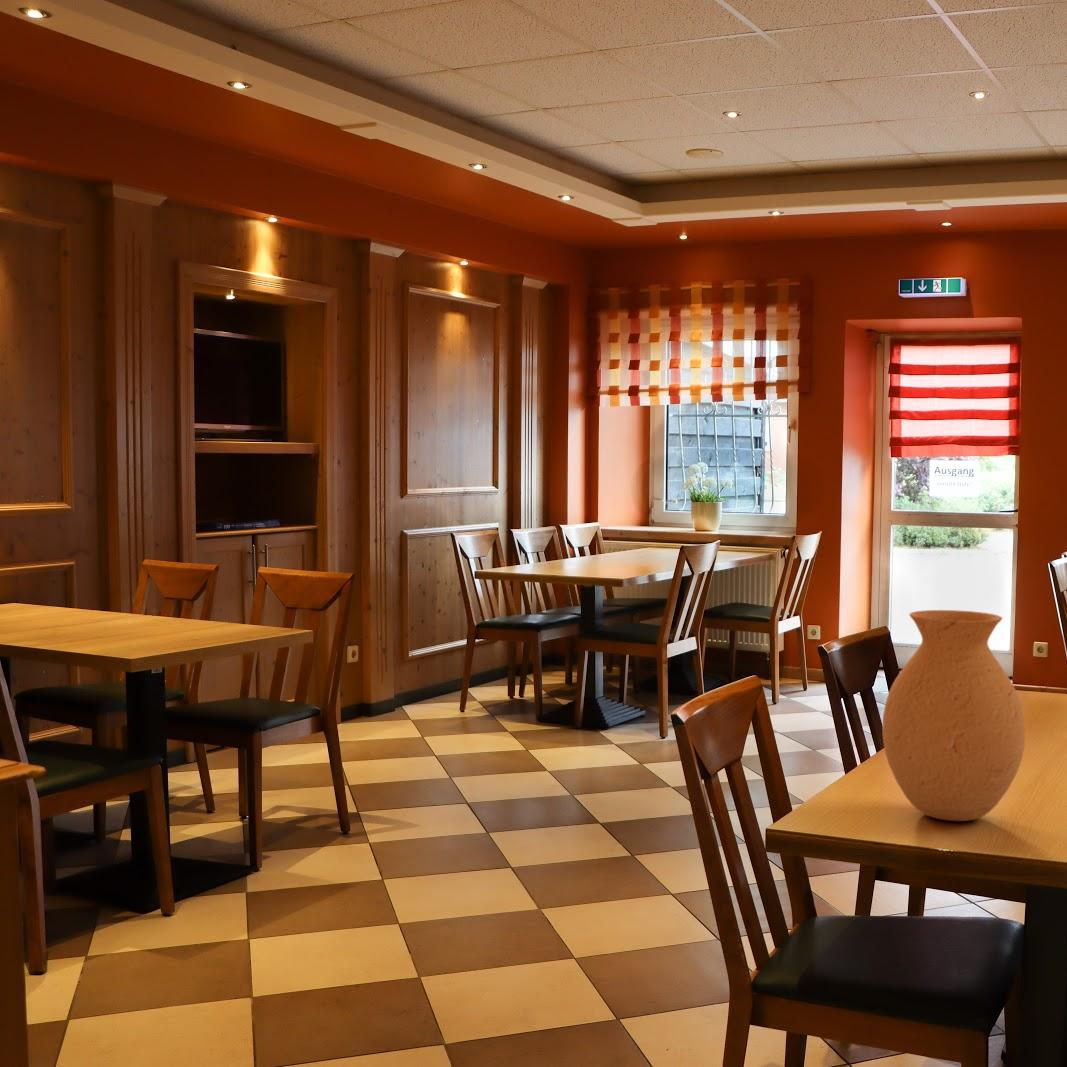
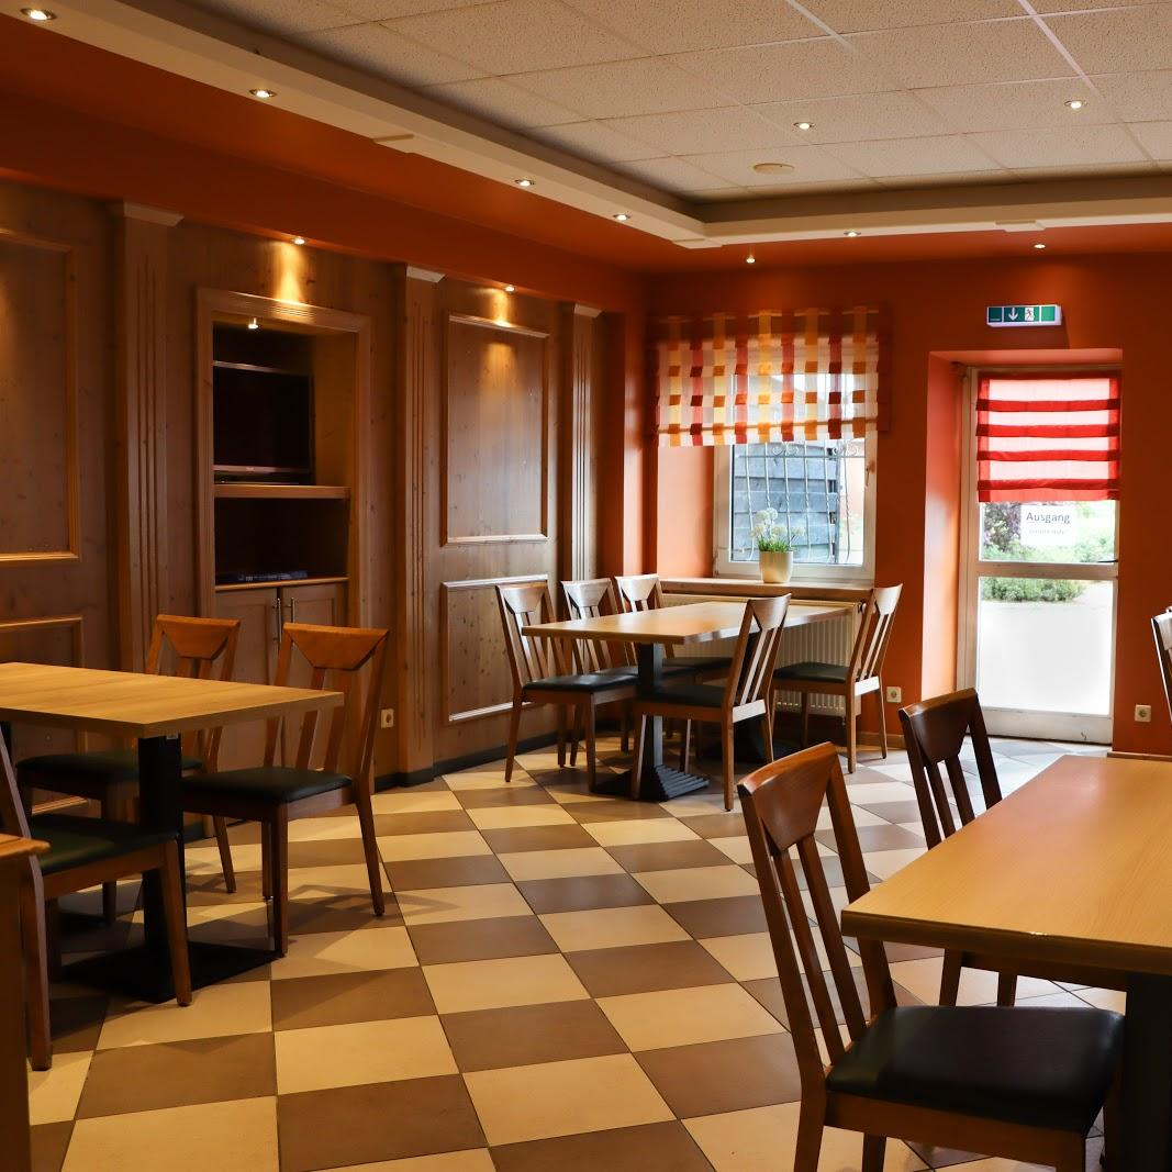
- vase [882,609,1026,822]
